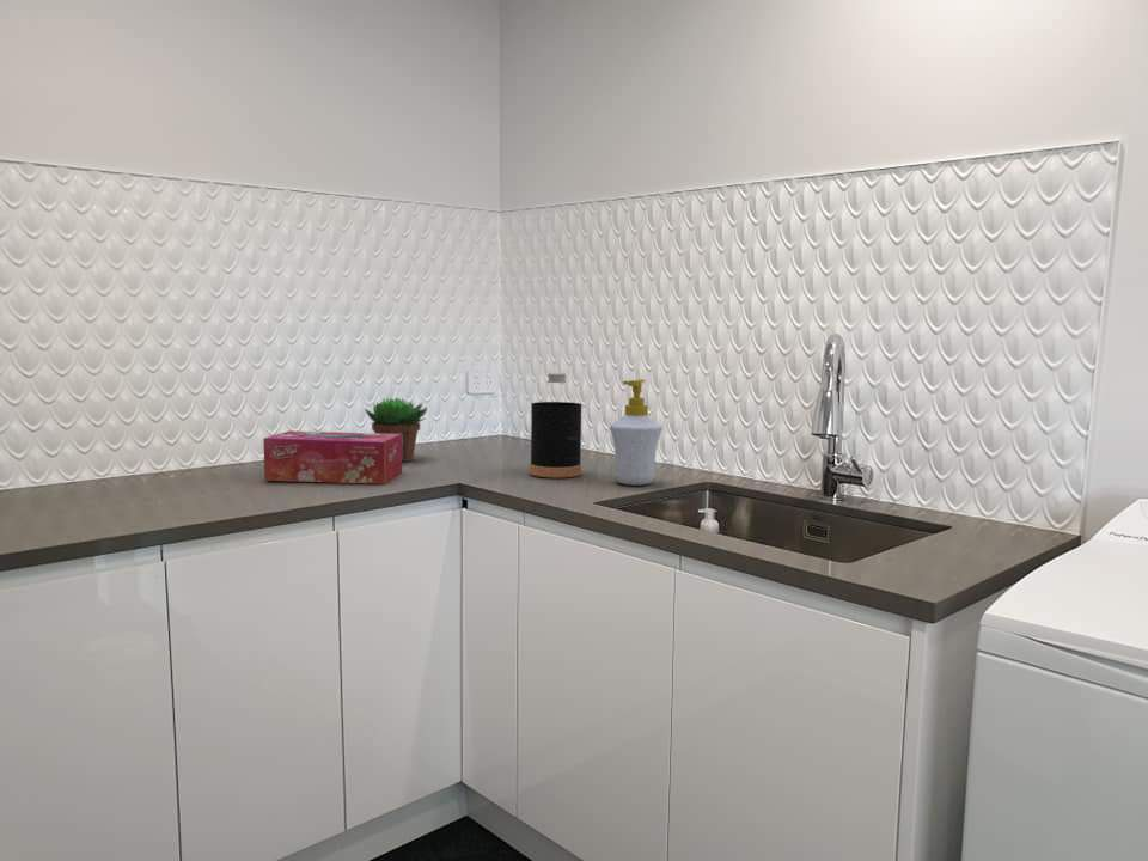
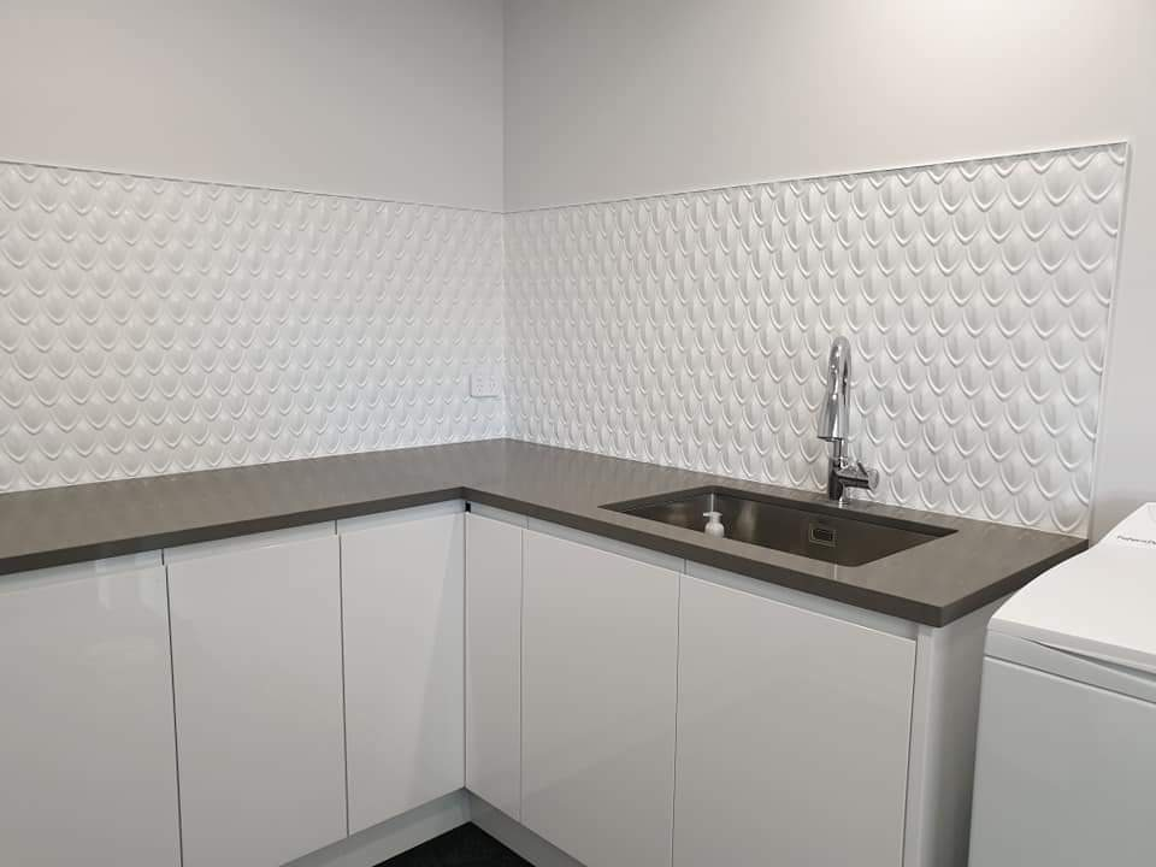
- succulent plant [364,397,428,463]
- tissue box [262,430,403,486]
- bottle [529,372,582,478]
- soap bottle [609,378,664,487]
